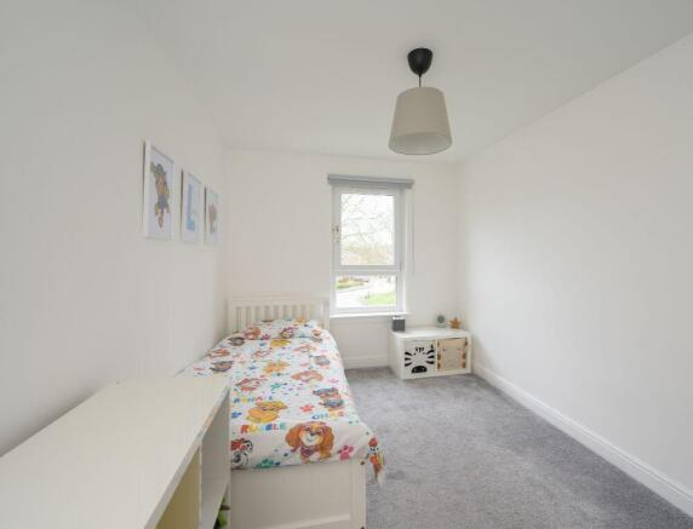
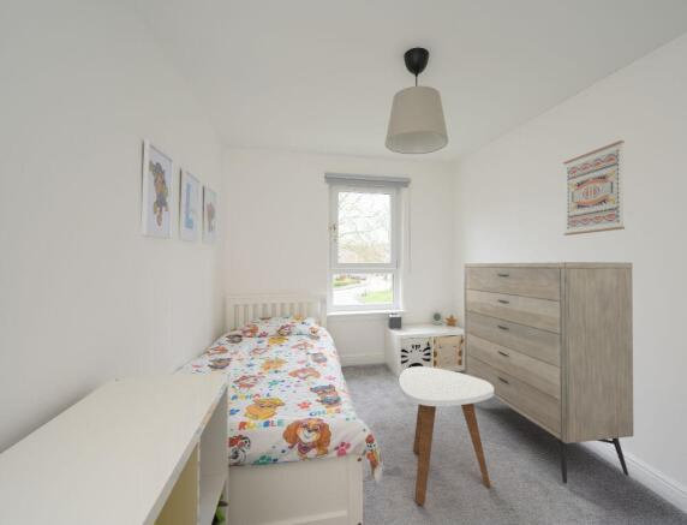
+ dresser [462,261,634,484]
+ side table [398,365,494,507]
+ wall art [562,139,626,237]
